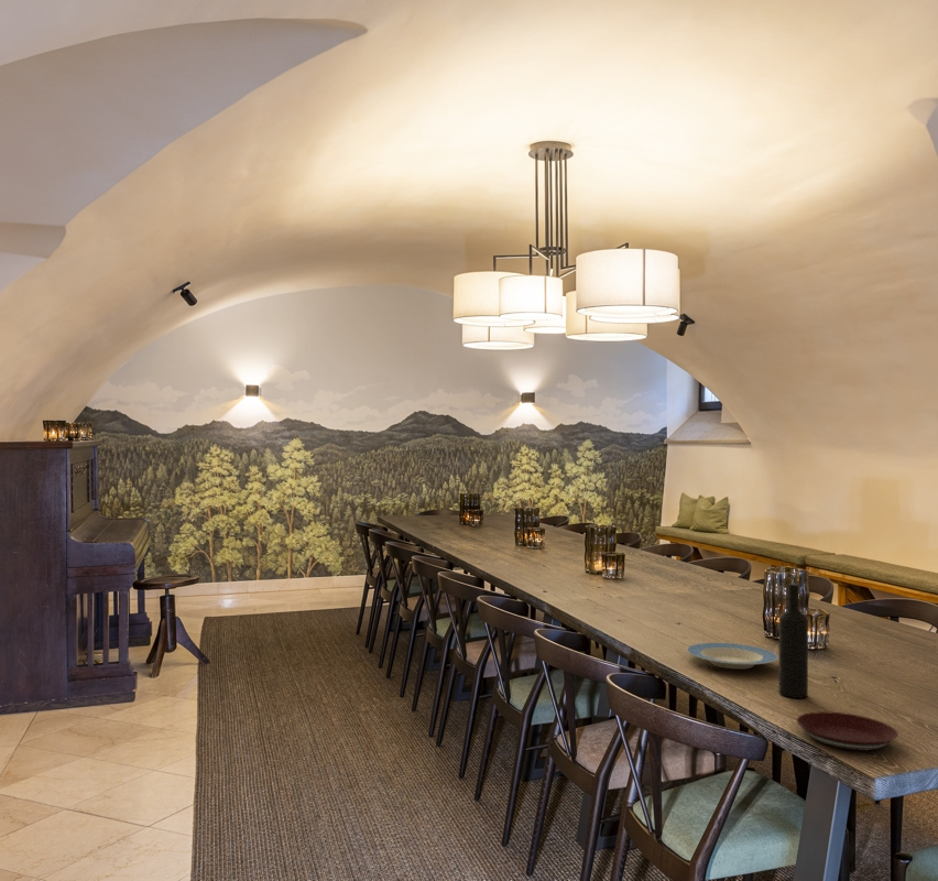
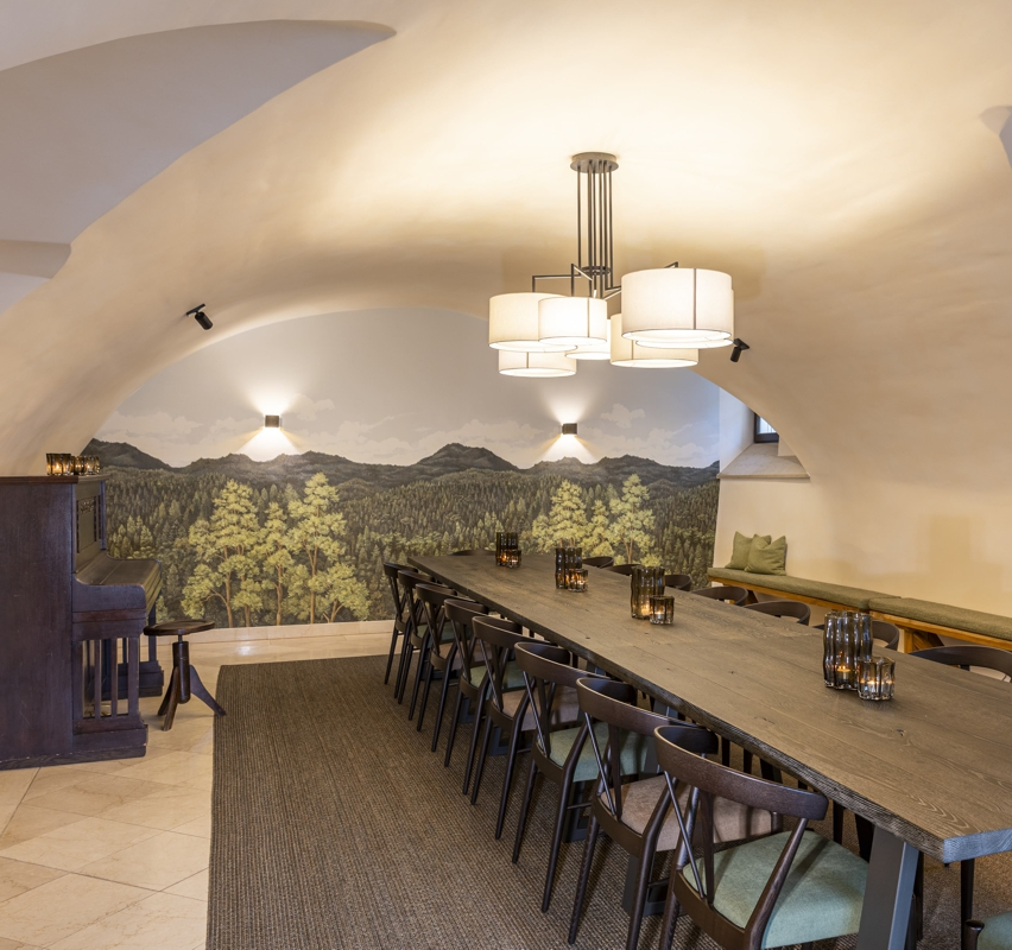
- wine bottle [777,583,809,699]
- plate [796,710,899,752]
- plate [686,642,779,670]
